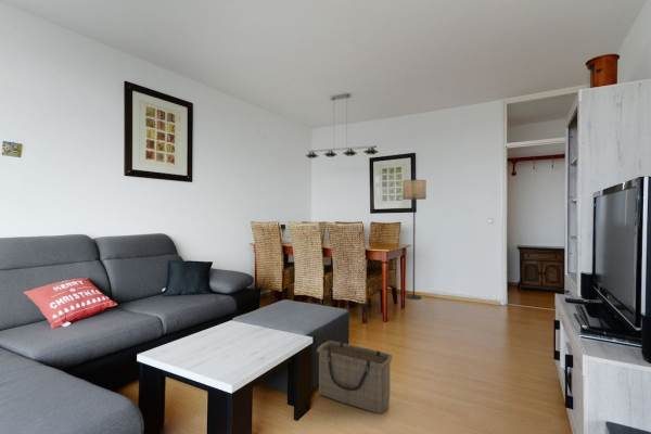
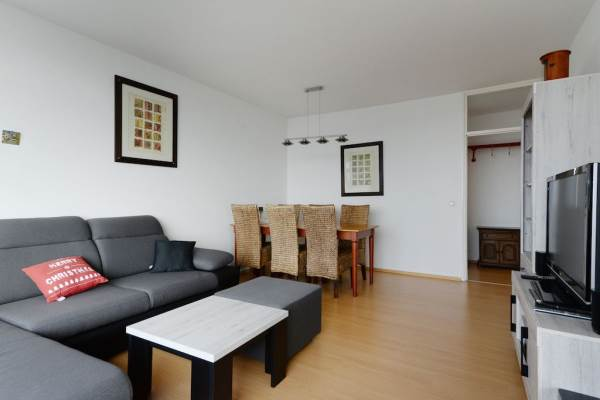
- floor lamp [401,179,427,301]
- basket [316,340,394,414]
